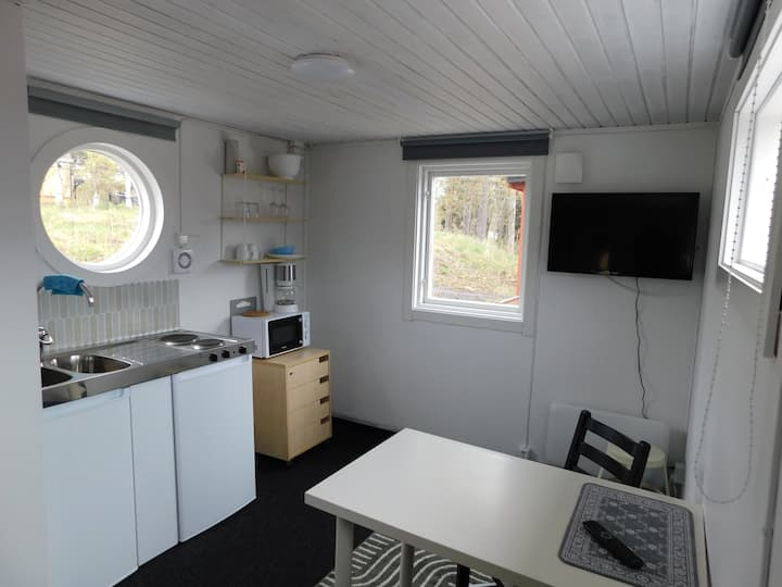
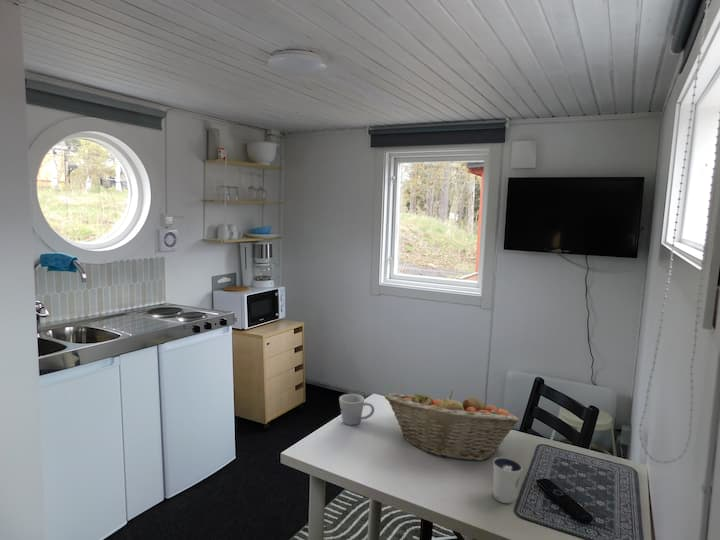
+ mug [338,393,375,426]
+ fruit basket [384,390,520,462]
+ dixie cup [492,456,524,504]
